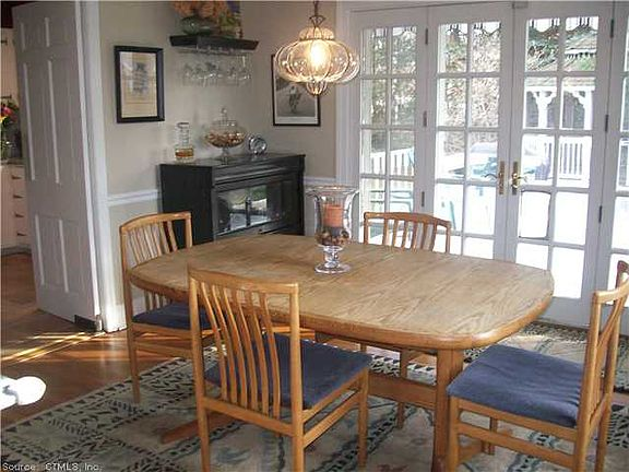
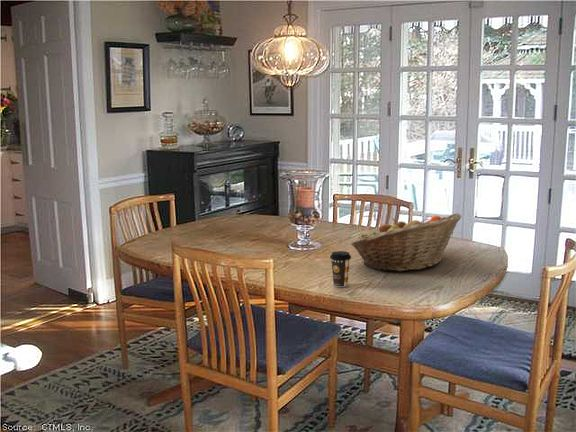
+ fruit basket [350,212,462,272]
+ coffee cup [329,250,352,288]
